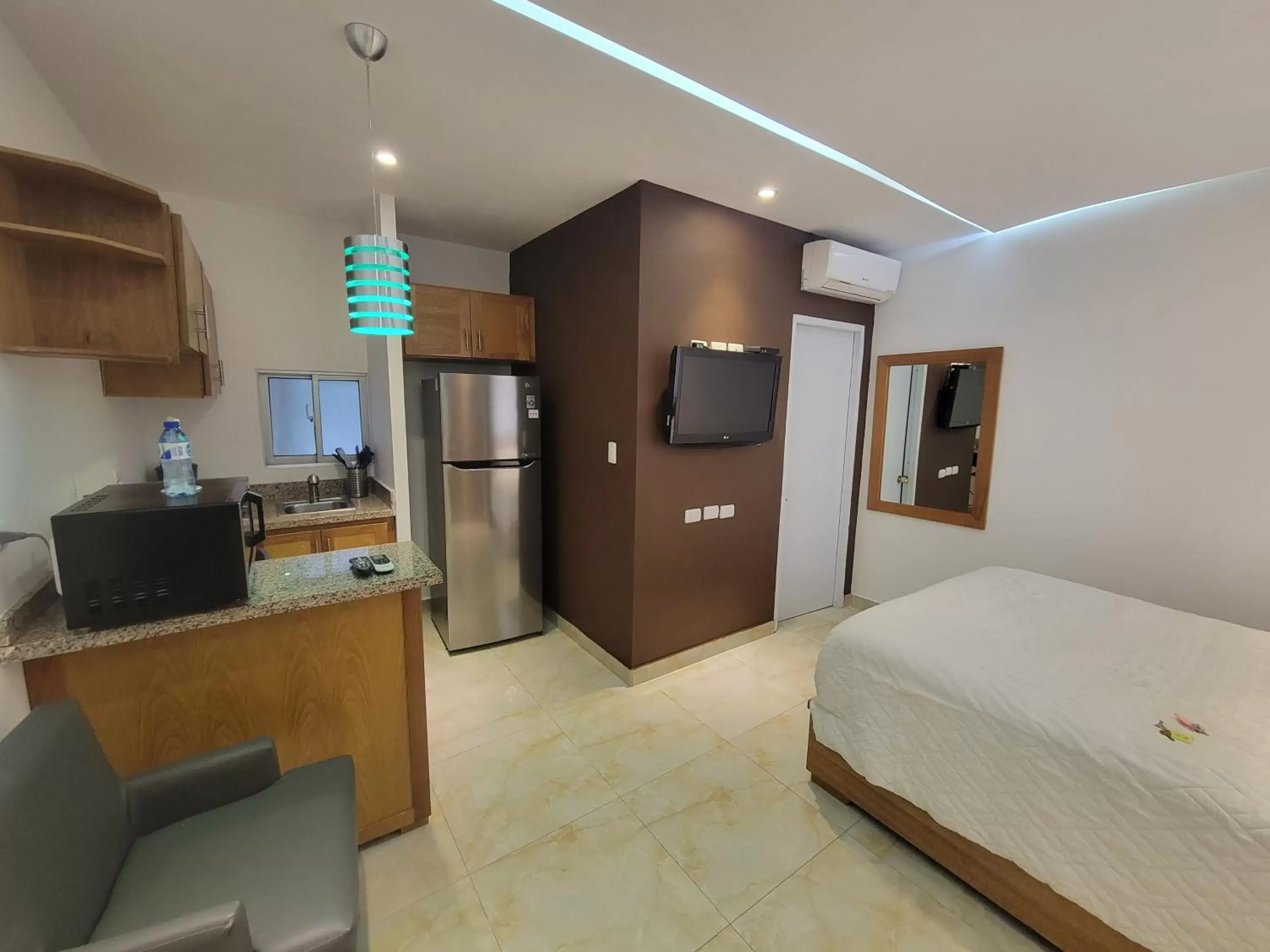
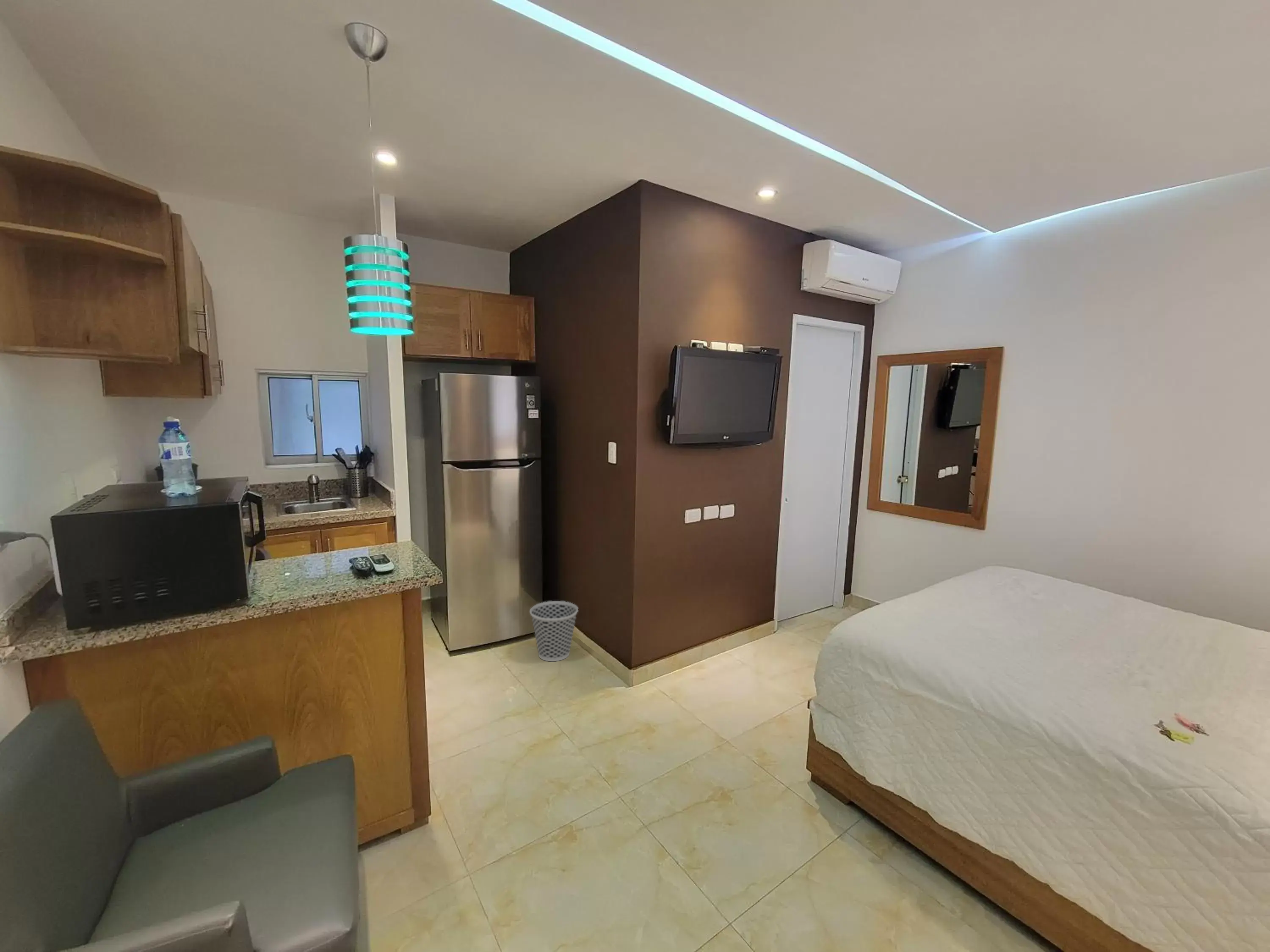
+ wastebasket [530,600,578,662]
